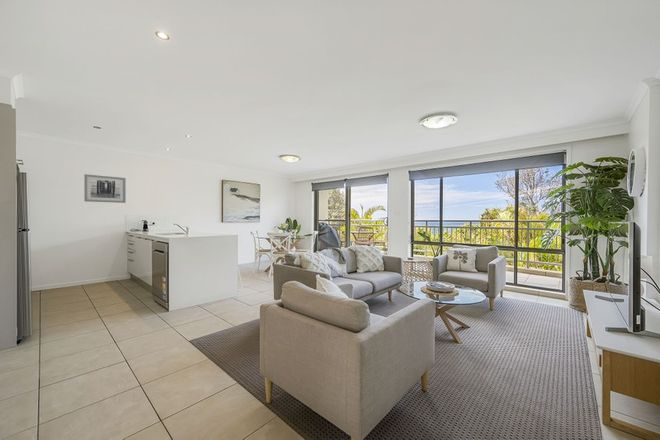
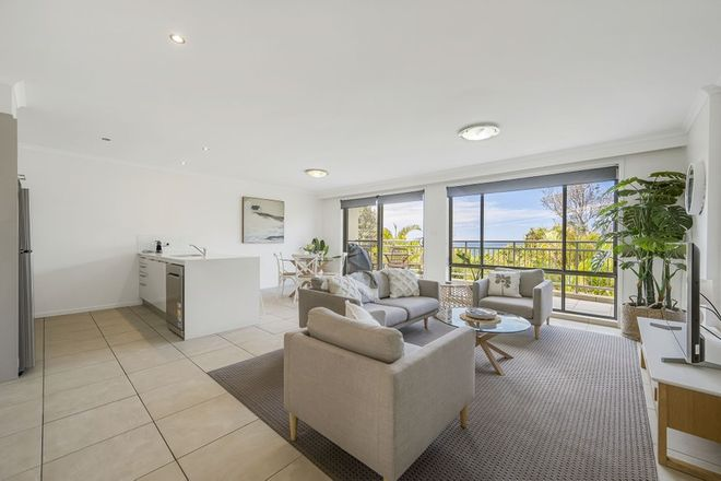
- wall art [83,173,127,204]
